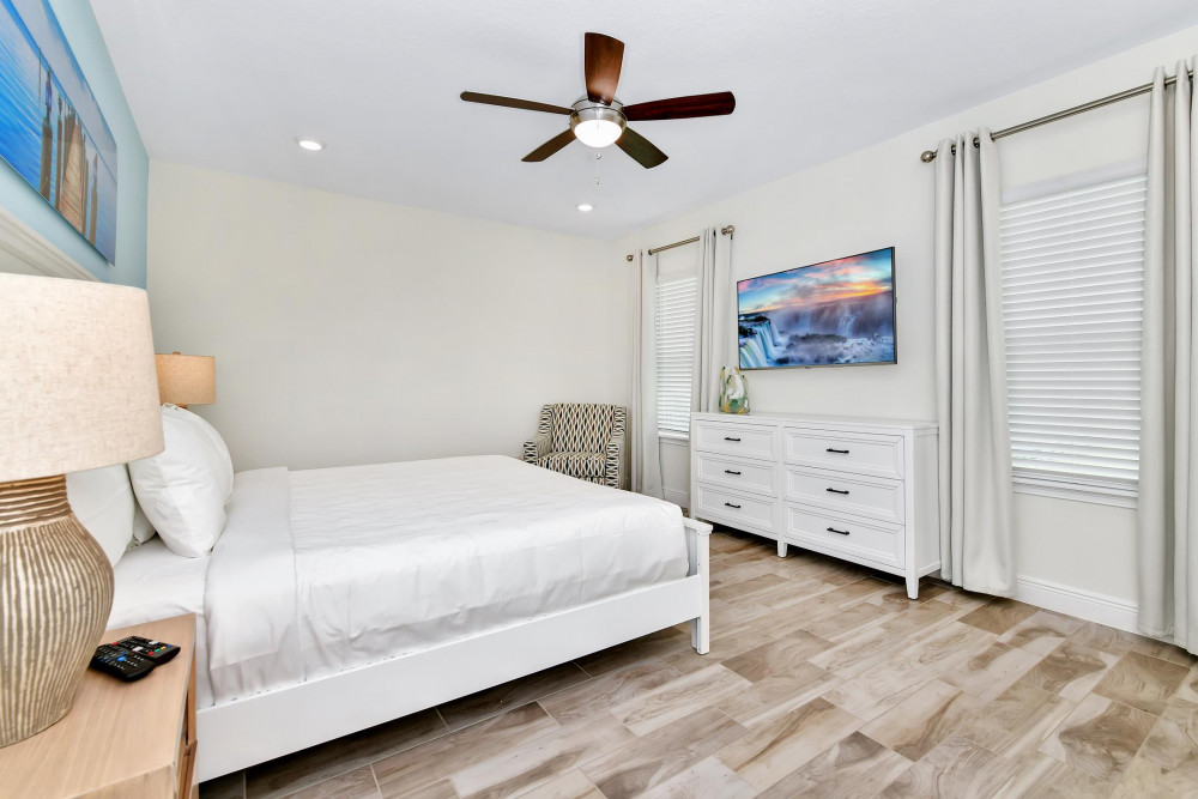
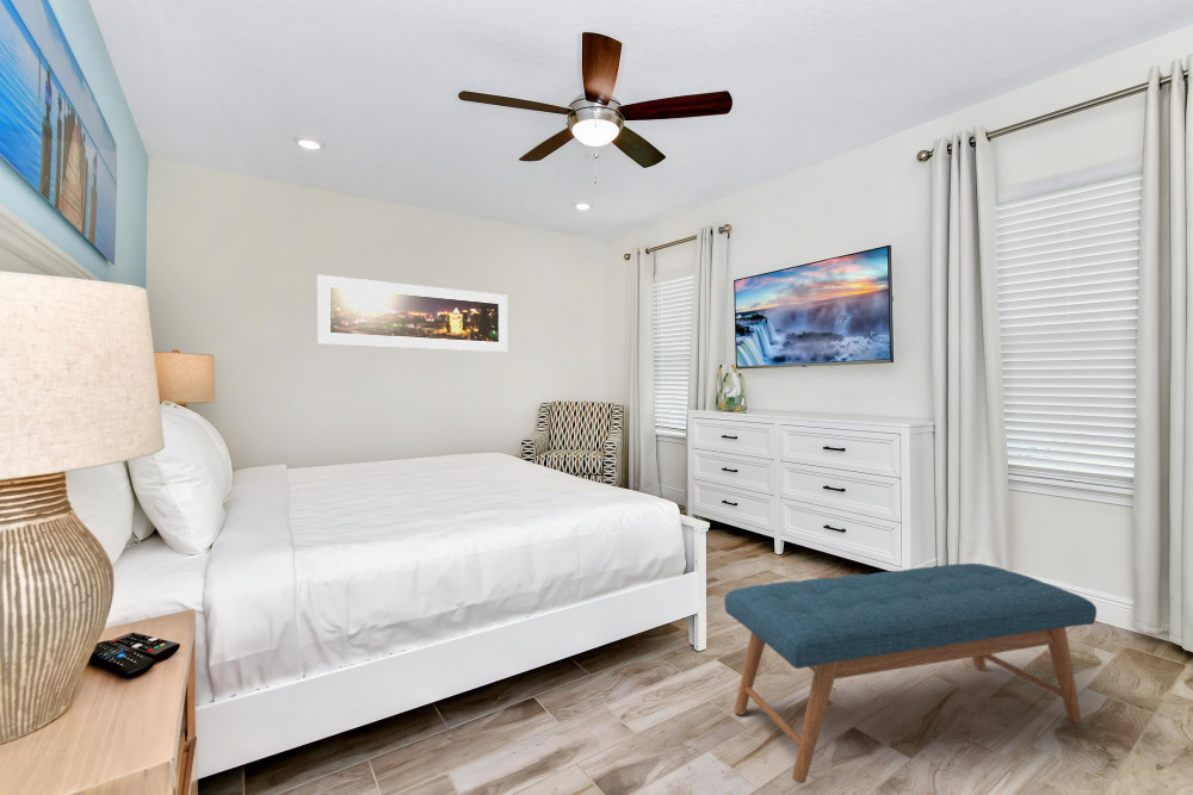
+ bench [723,563,1098,784]
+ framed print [316,274,508,353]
